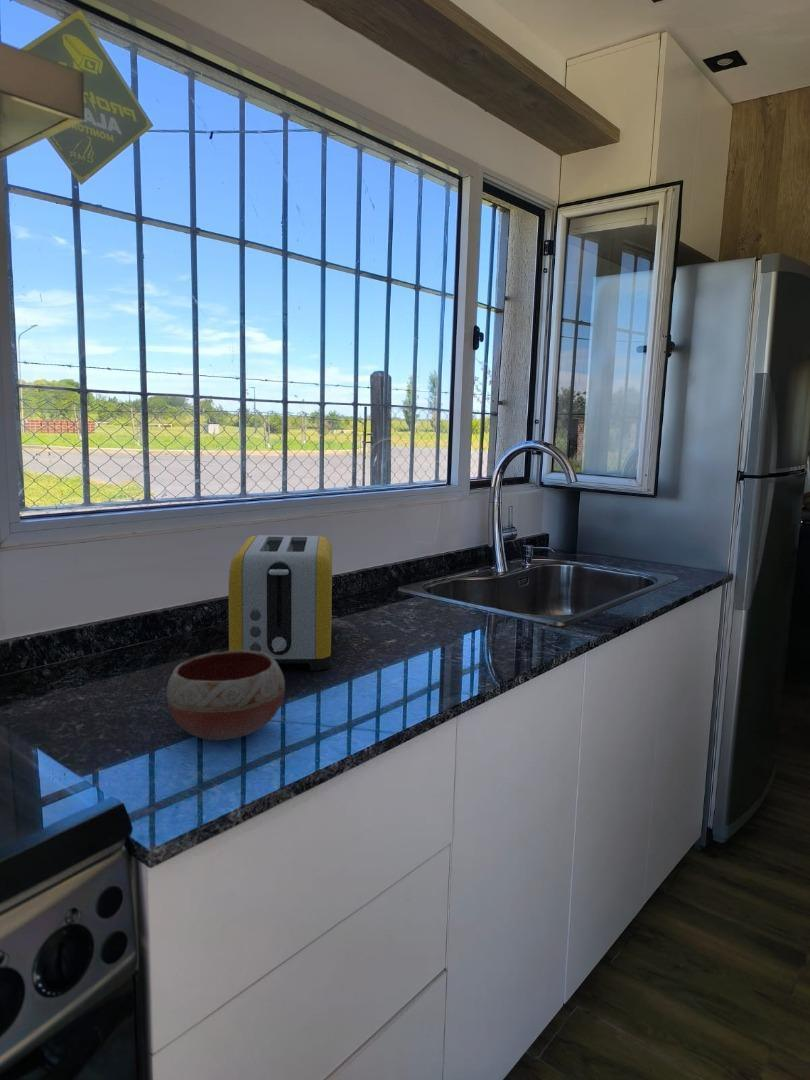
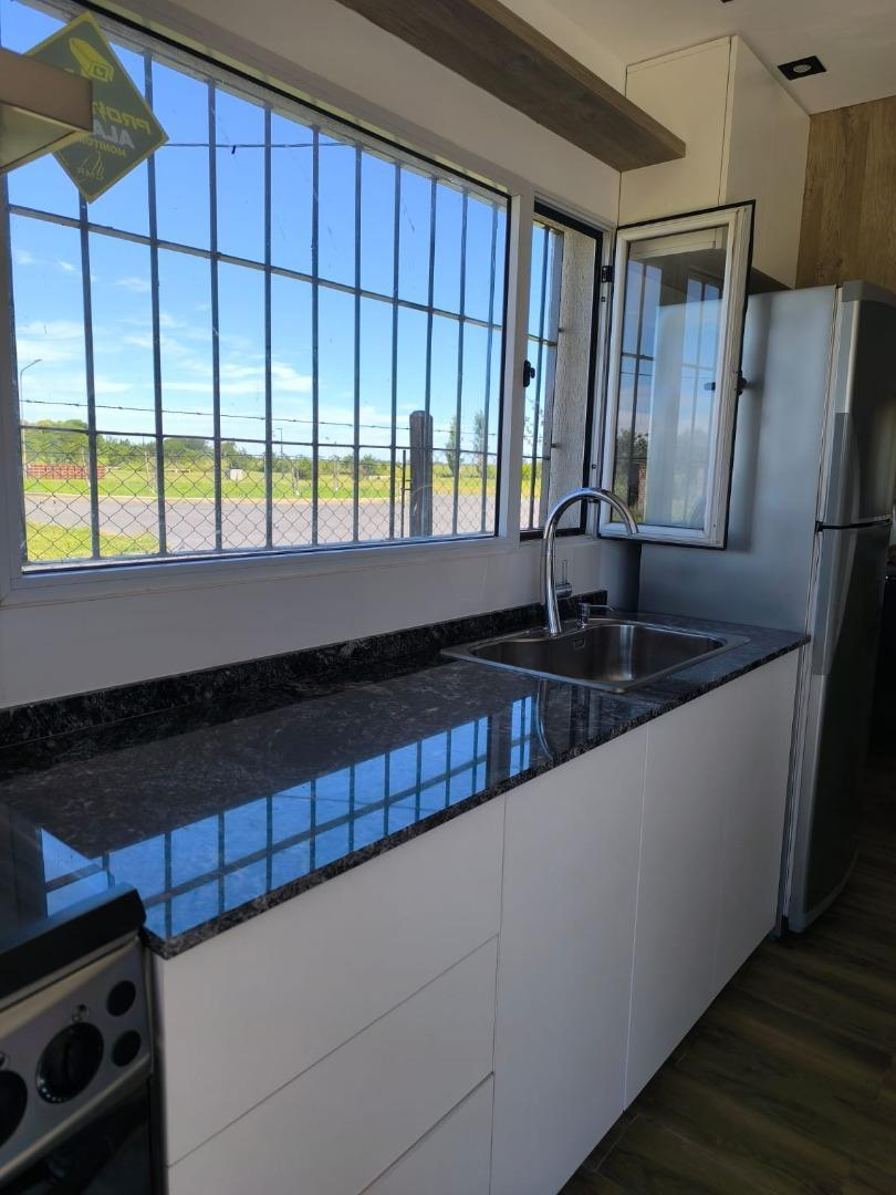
- bowl [165,650,286,741]
- toaster [227,534,333,671]
